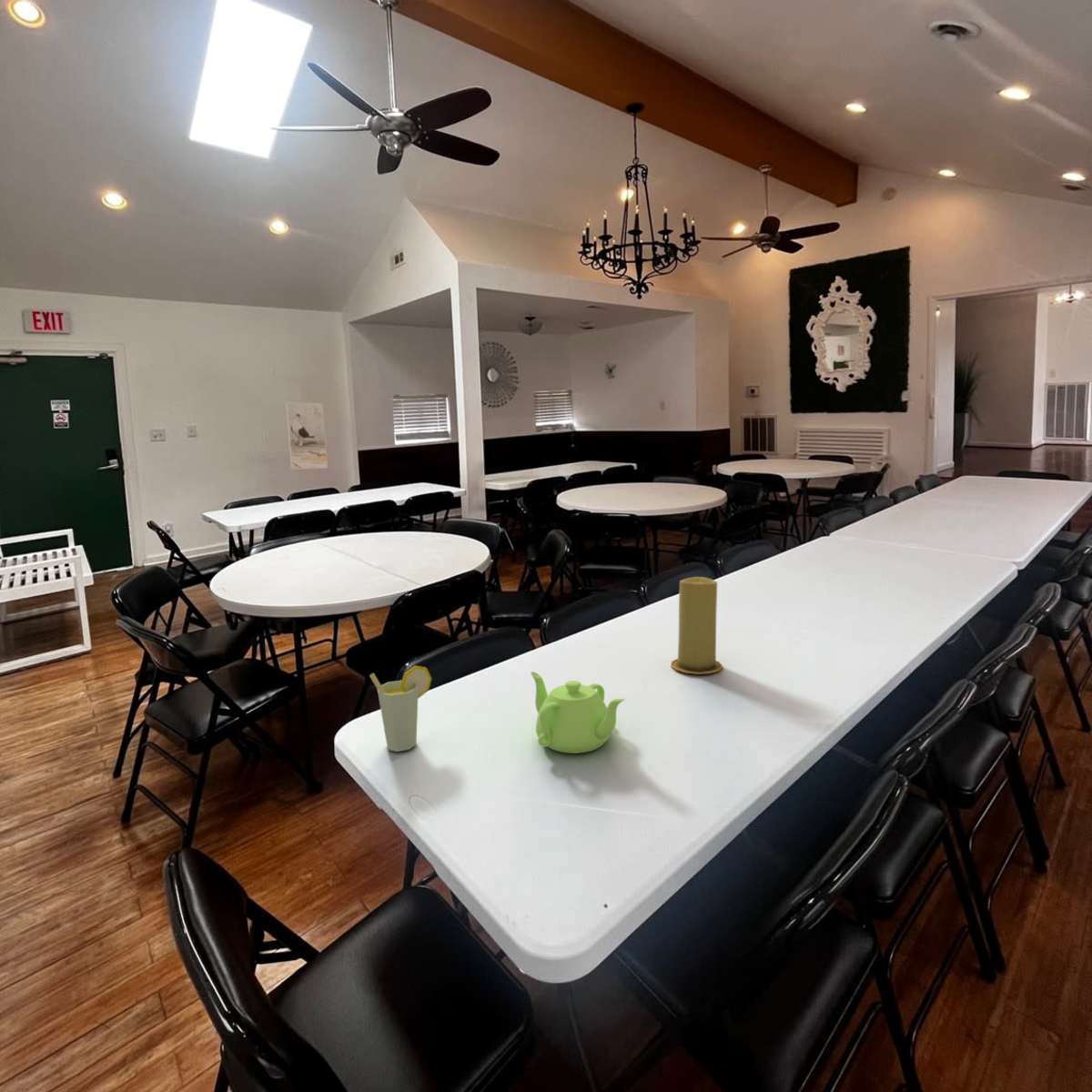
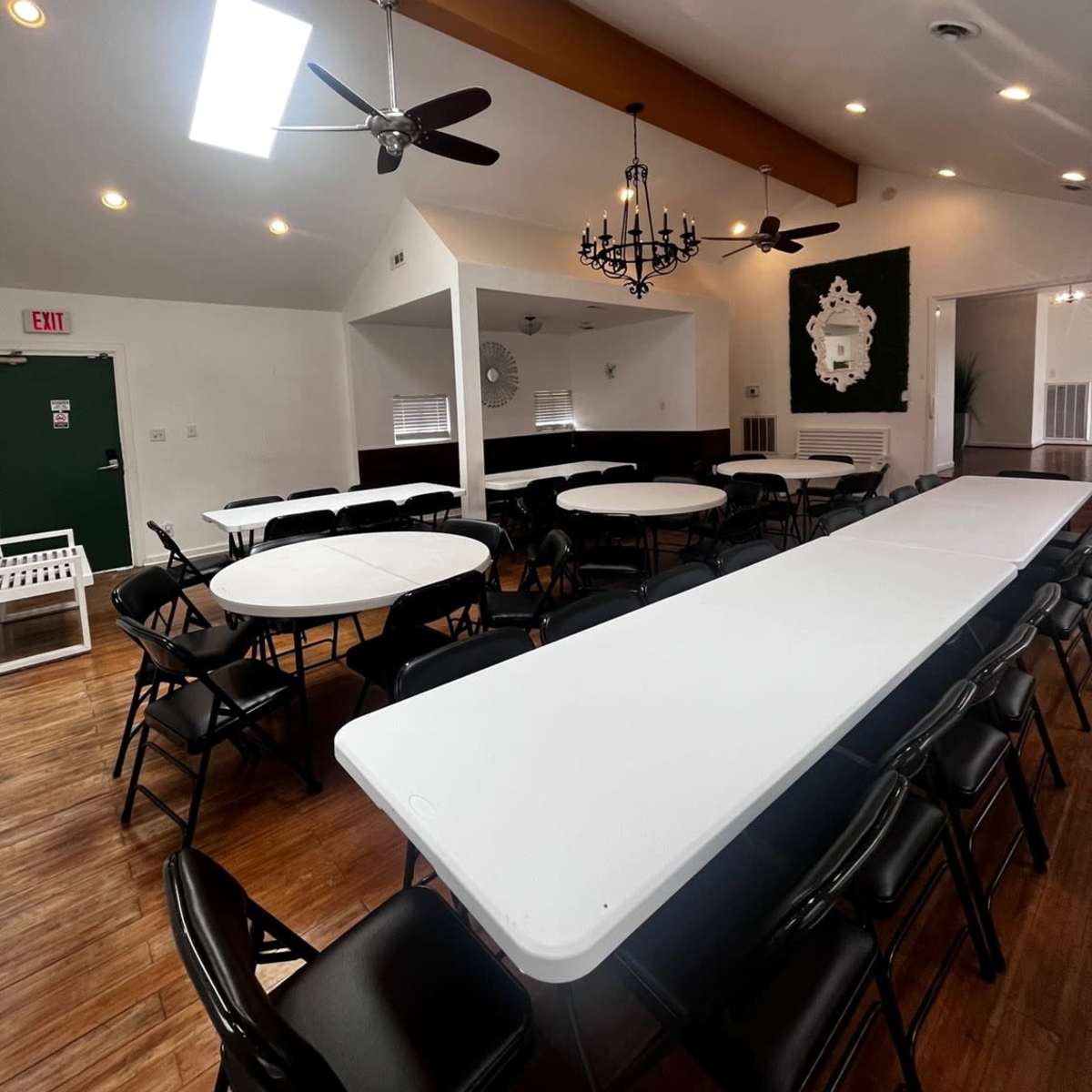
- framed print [285,401,329,470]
- teapot [530,671,625,754]
- cup [369,665,432,753]
- candle [670,576,723,675]
